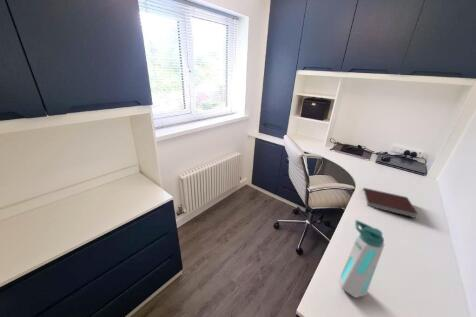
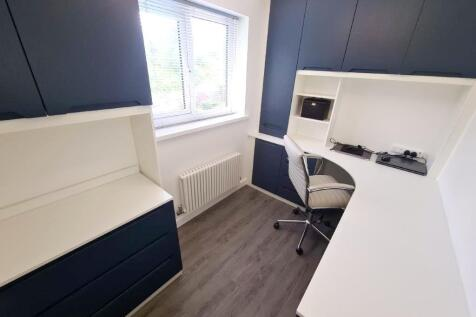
- water bottle [338,219,385,299]
- notebook [362,187,419,219]
